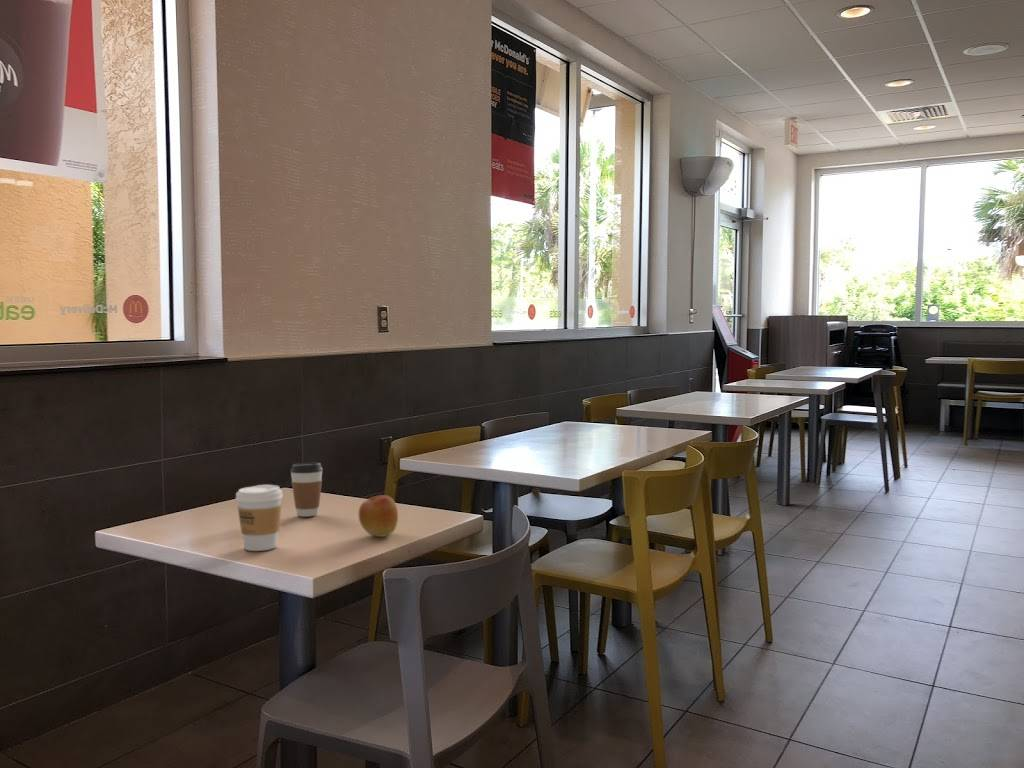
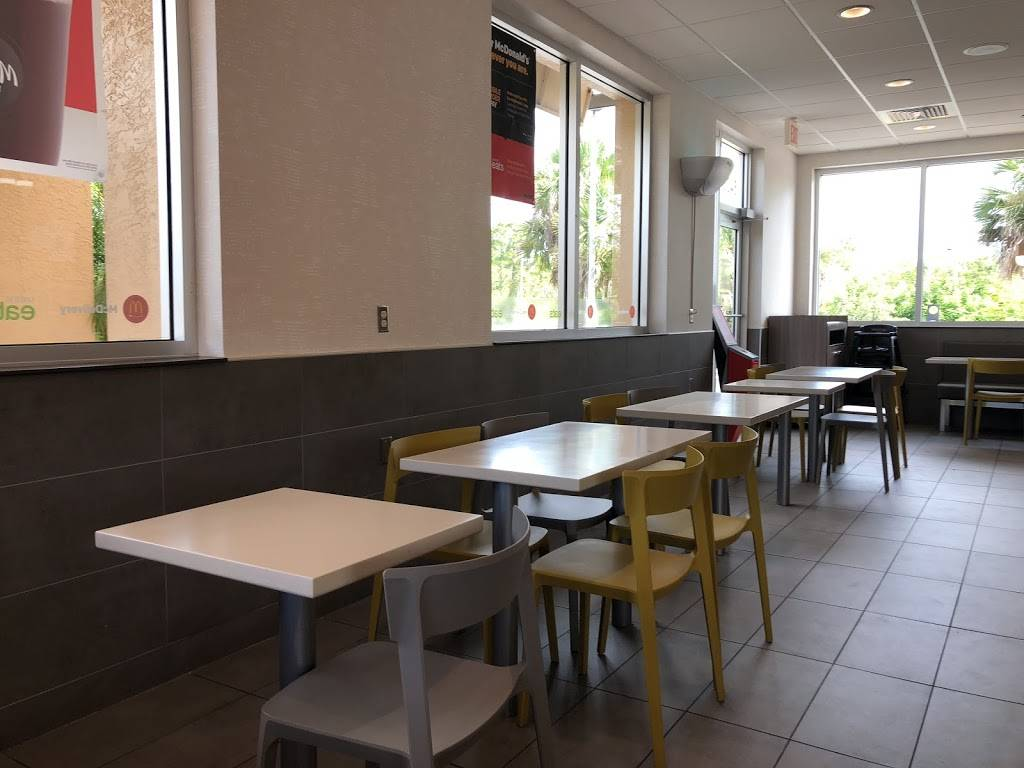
- apple [358,494,399,538]
- coffee cup [235,484,284,552]
- coffee cup [289,462,324,518]
